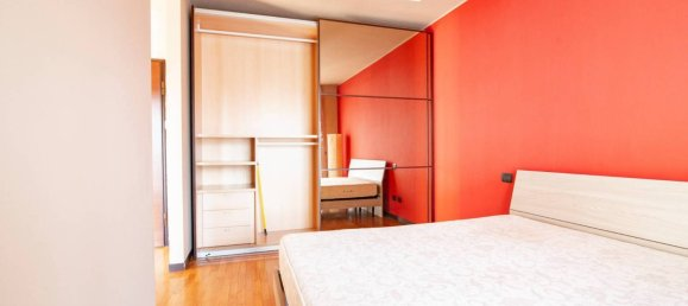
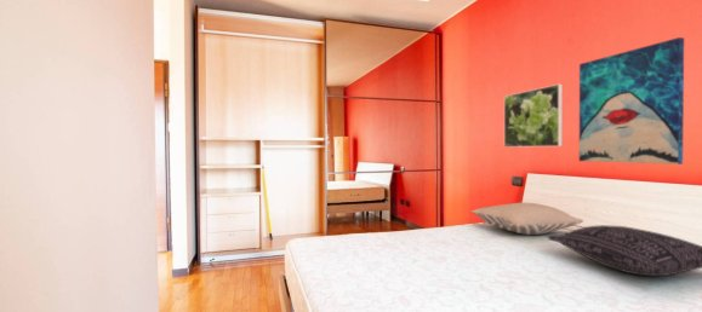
+ pillow [469,202,584,236]
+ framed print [503,83,564,149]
+ wall art [578,36,685,166]
+ pillow [546,224,702,277]
